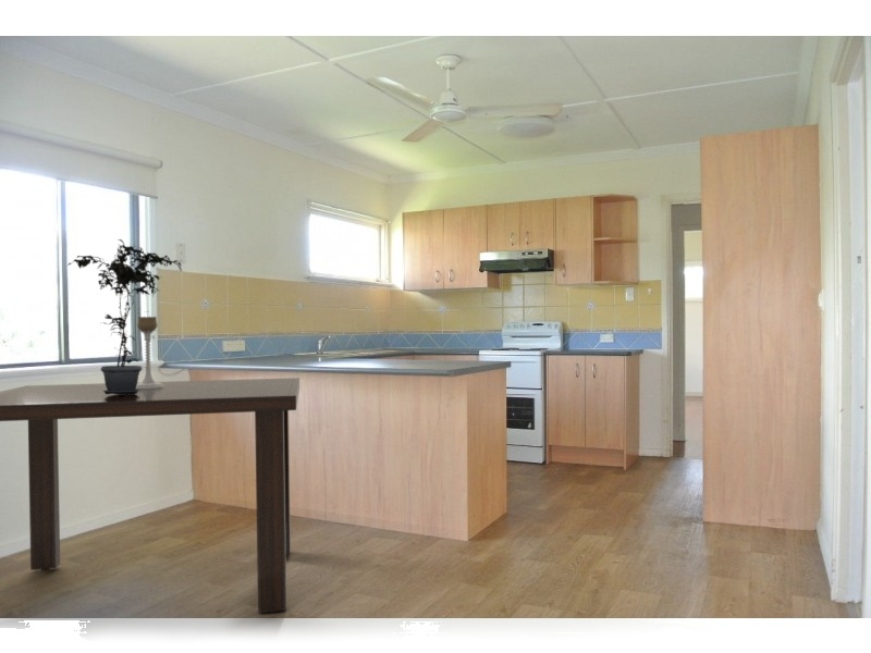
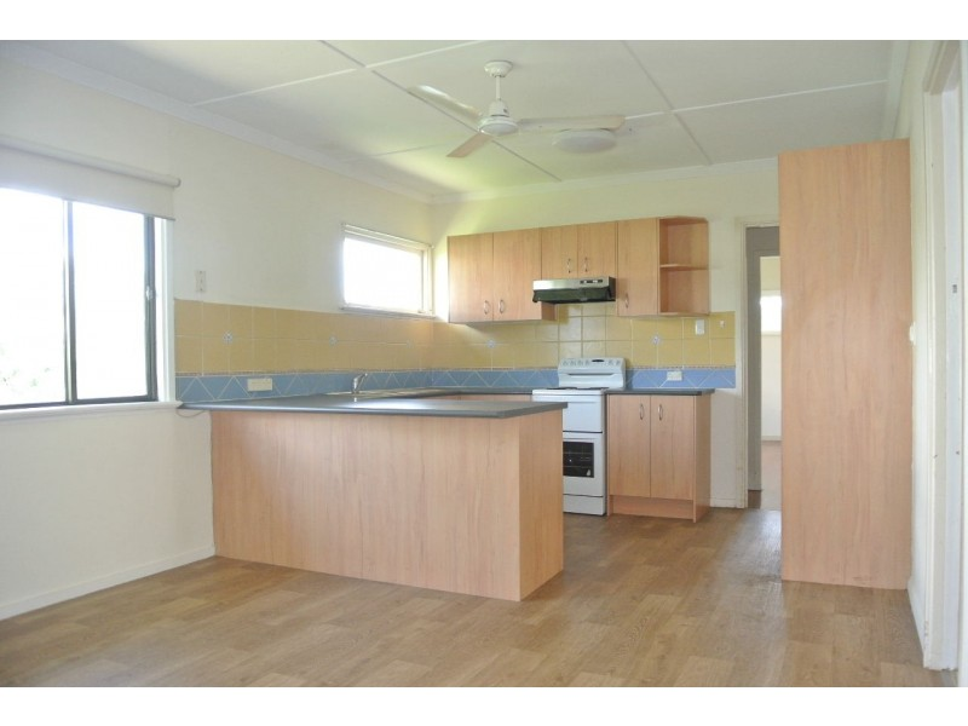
- candle holder [136,316,164,389]
- potted plant [68,238,183,395]
- dining table [0,377,300,615]
